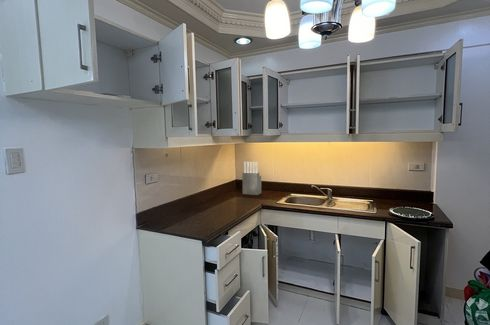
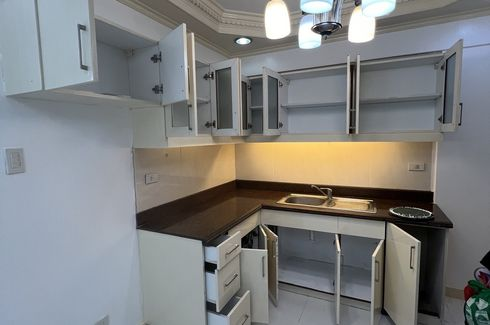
- knife block [241,161,262,196]
